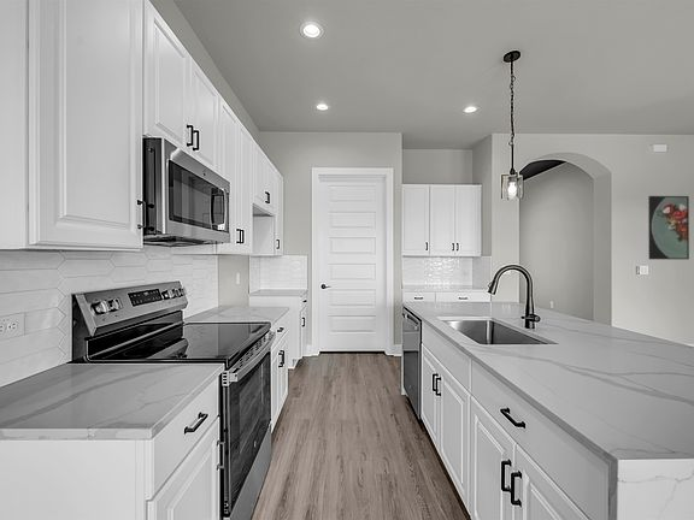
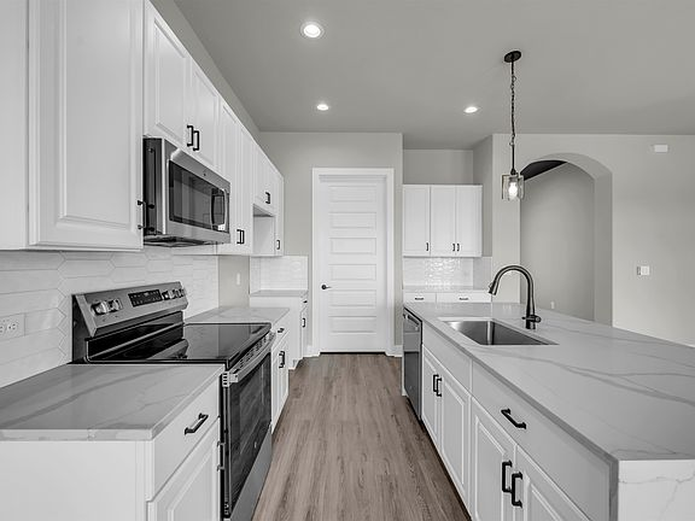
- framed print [647,195,690,260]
